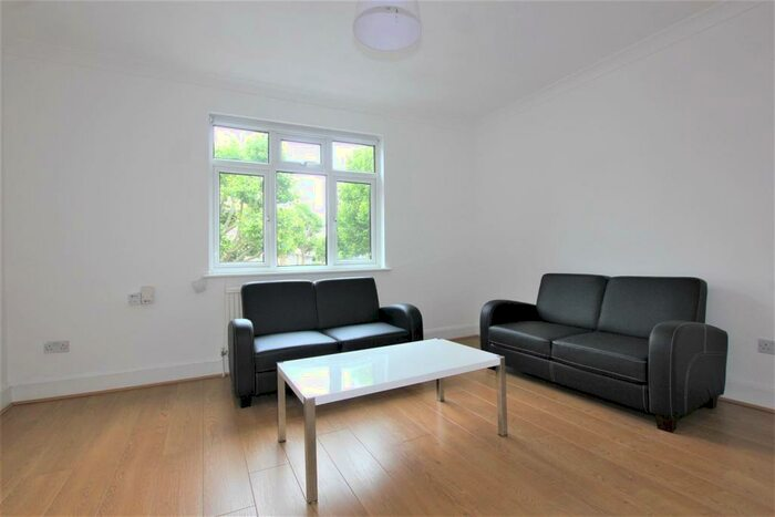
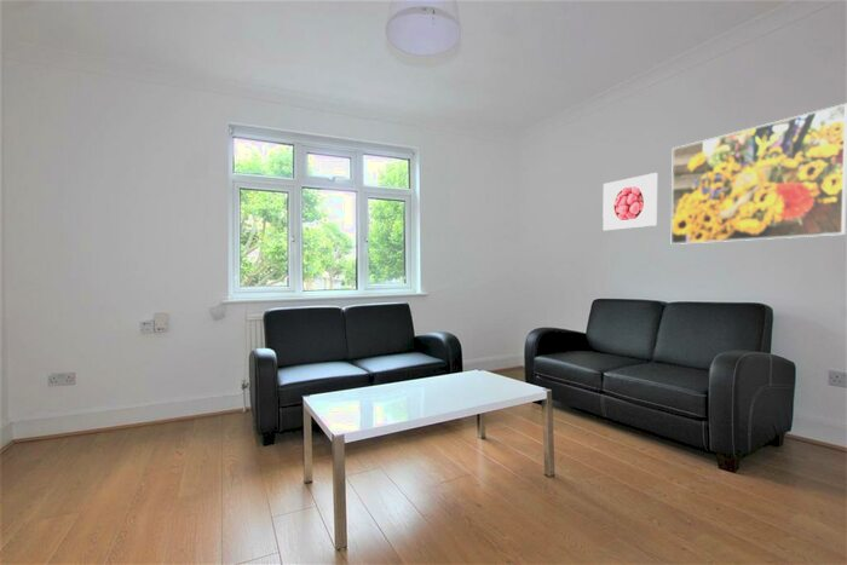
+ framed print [670,103,847,246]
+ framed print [601,172,658,231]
